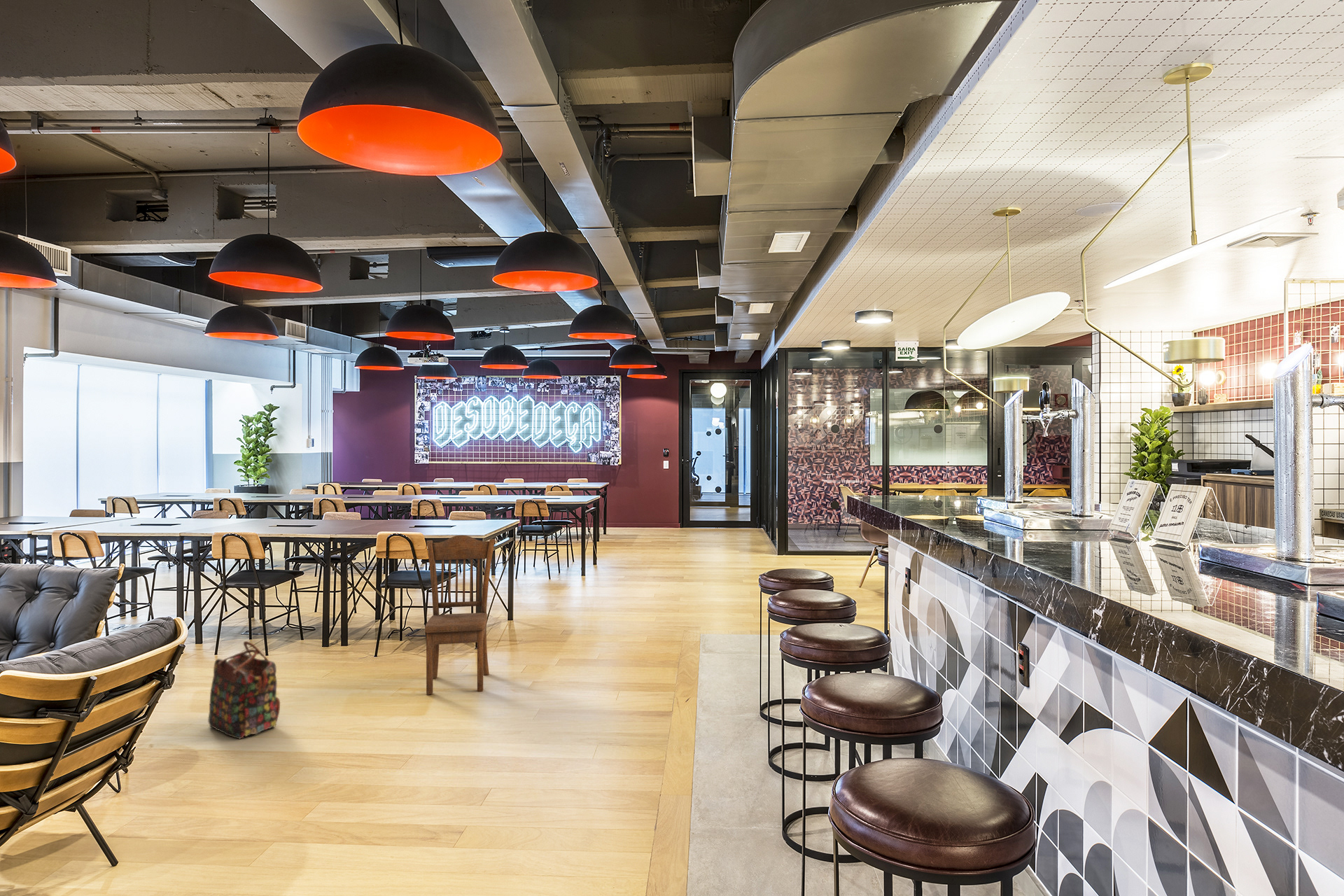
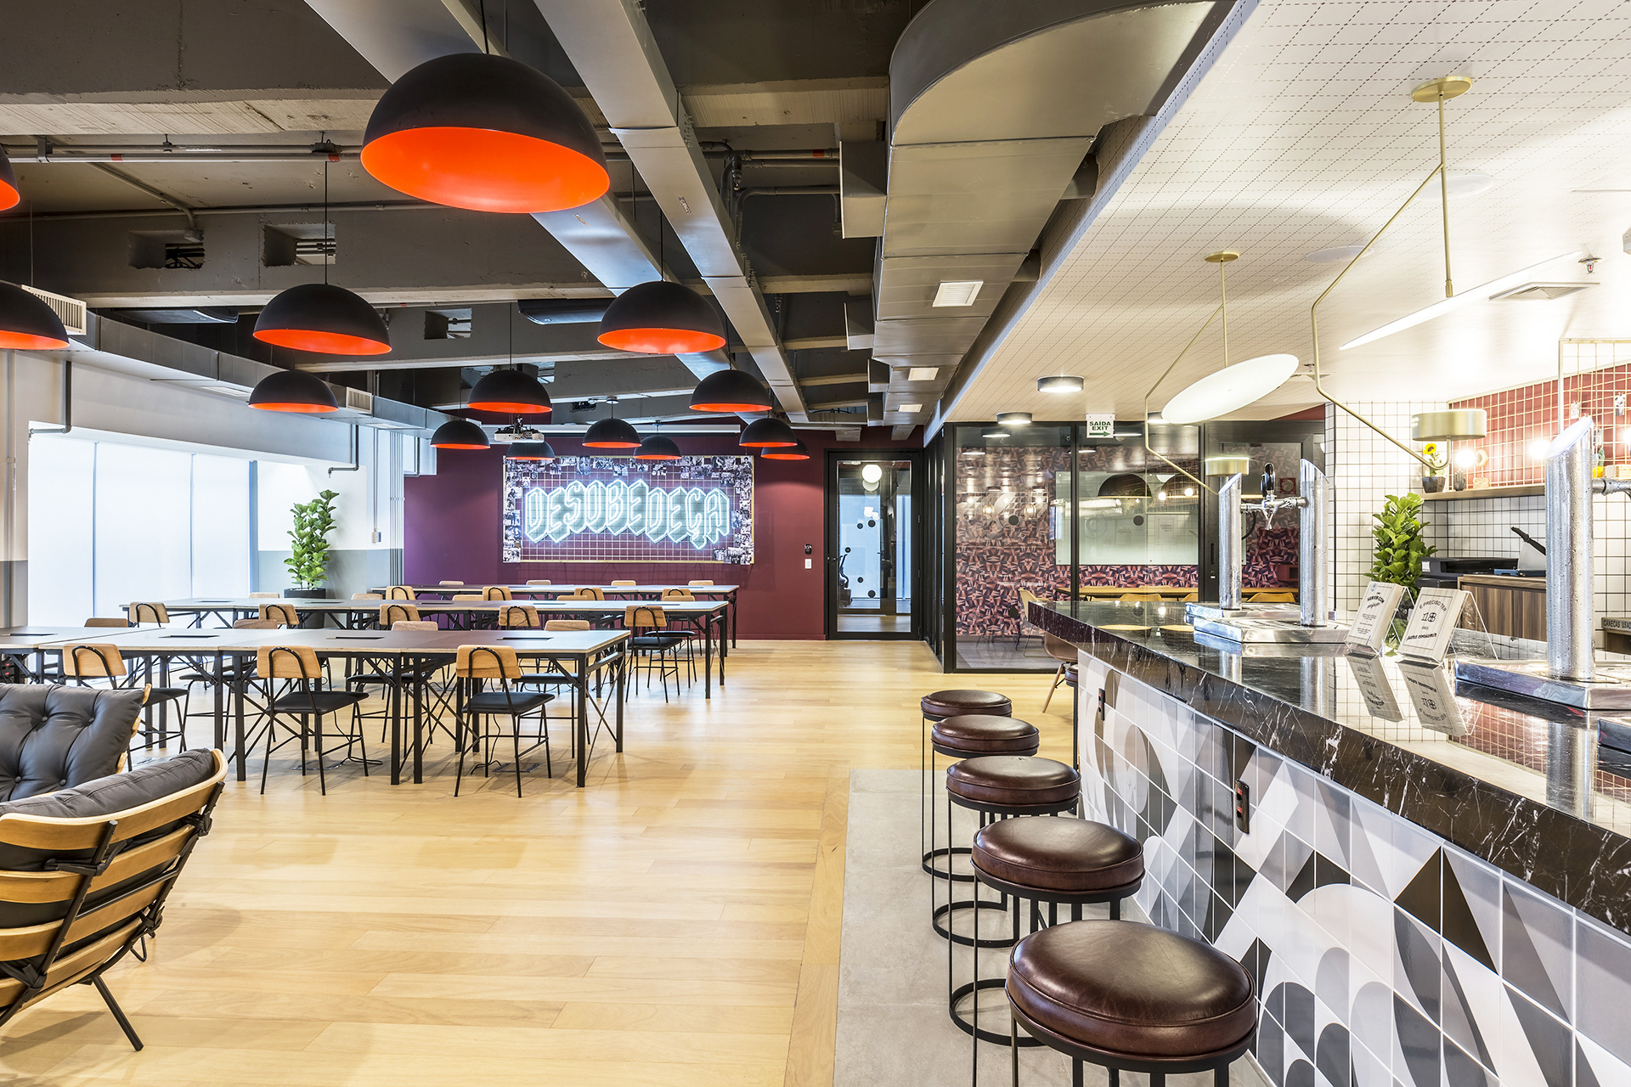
- dining chair [424,535,496,696]
- backpack [207,640,281,740]
